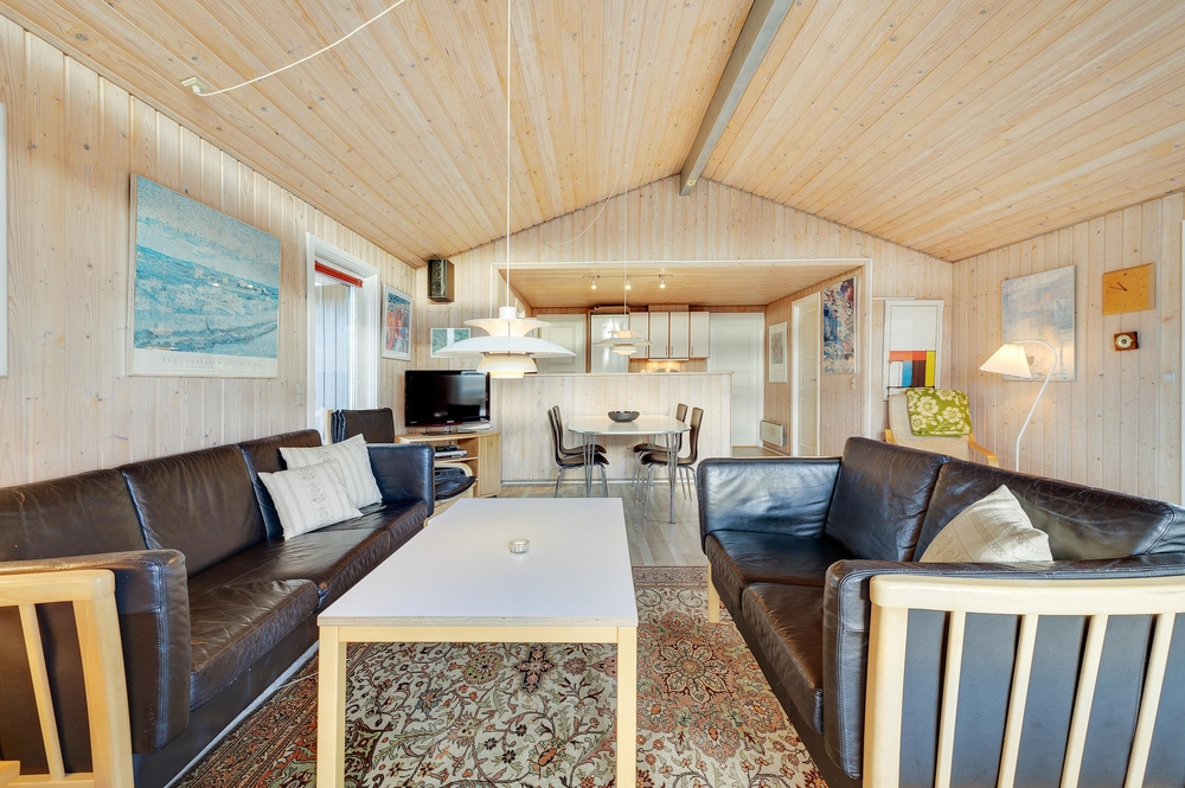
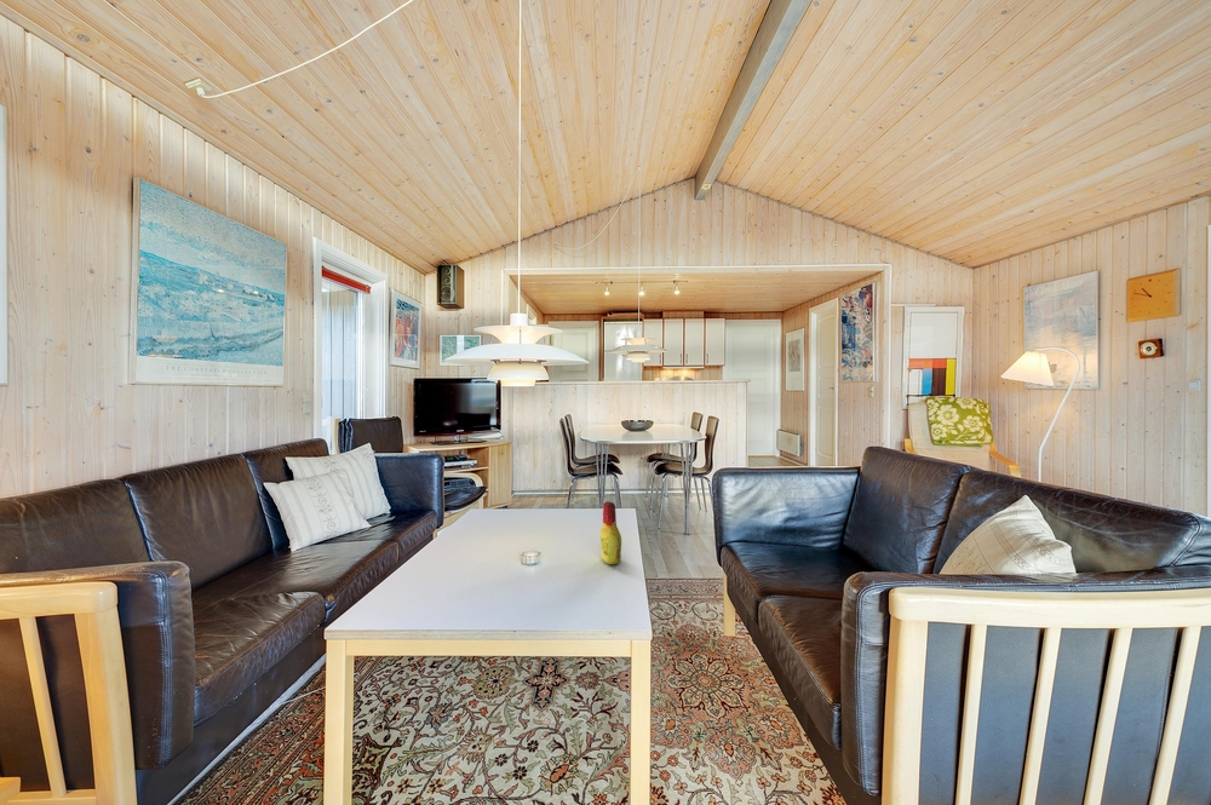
+ bottle [599,500,622,565]
